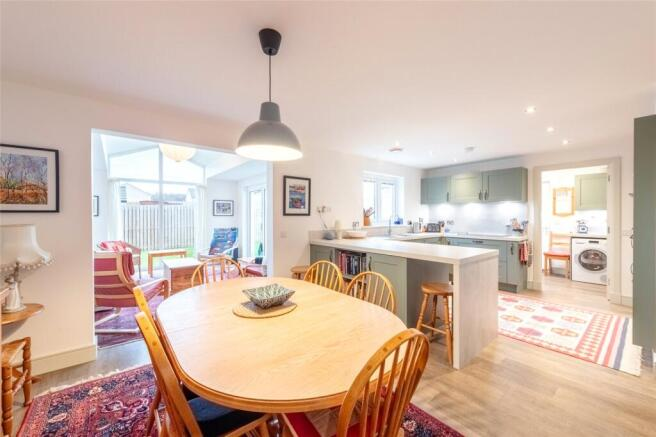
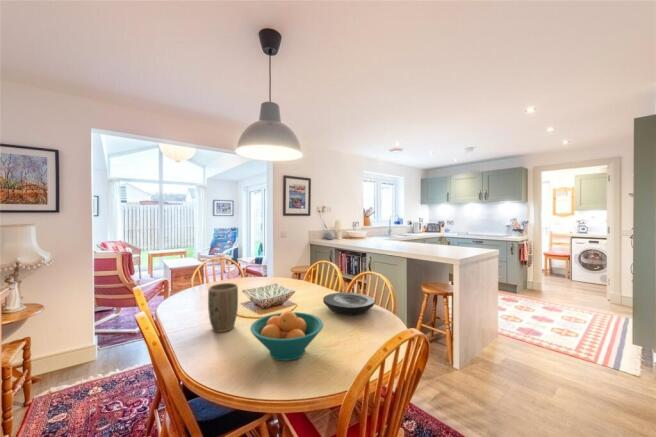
+ plate [322,291,375,316]
+ plant pot [207,282,239,333]
+ fruit bowl [249,310,324,362]
